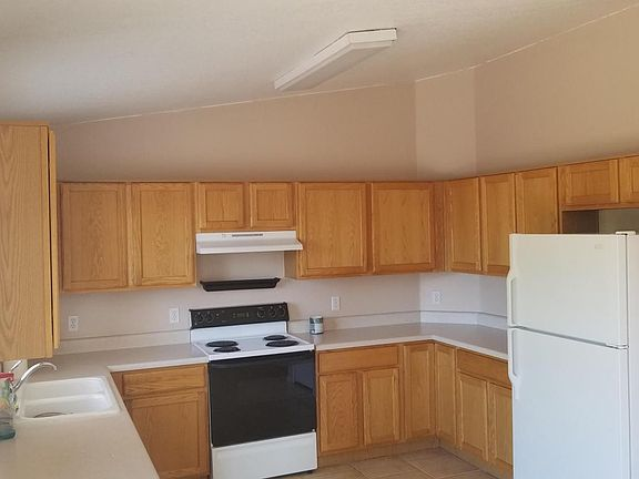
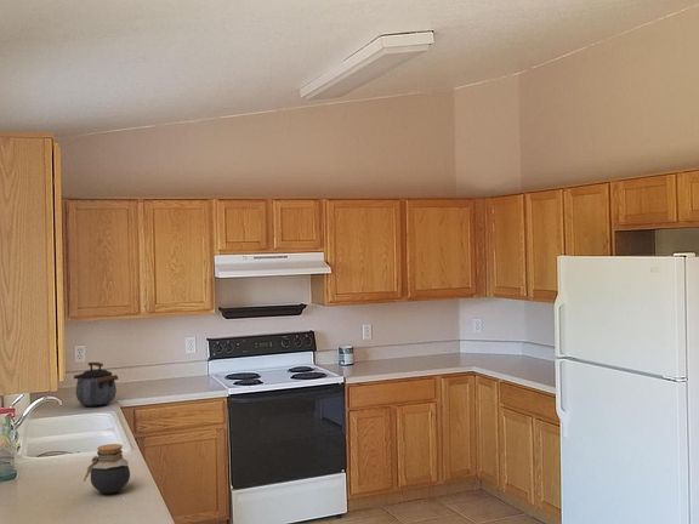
+ kettle [73,361,119,408]
+ jar [83,443,131,495]
